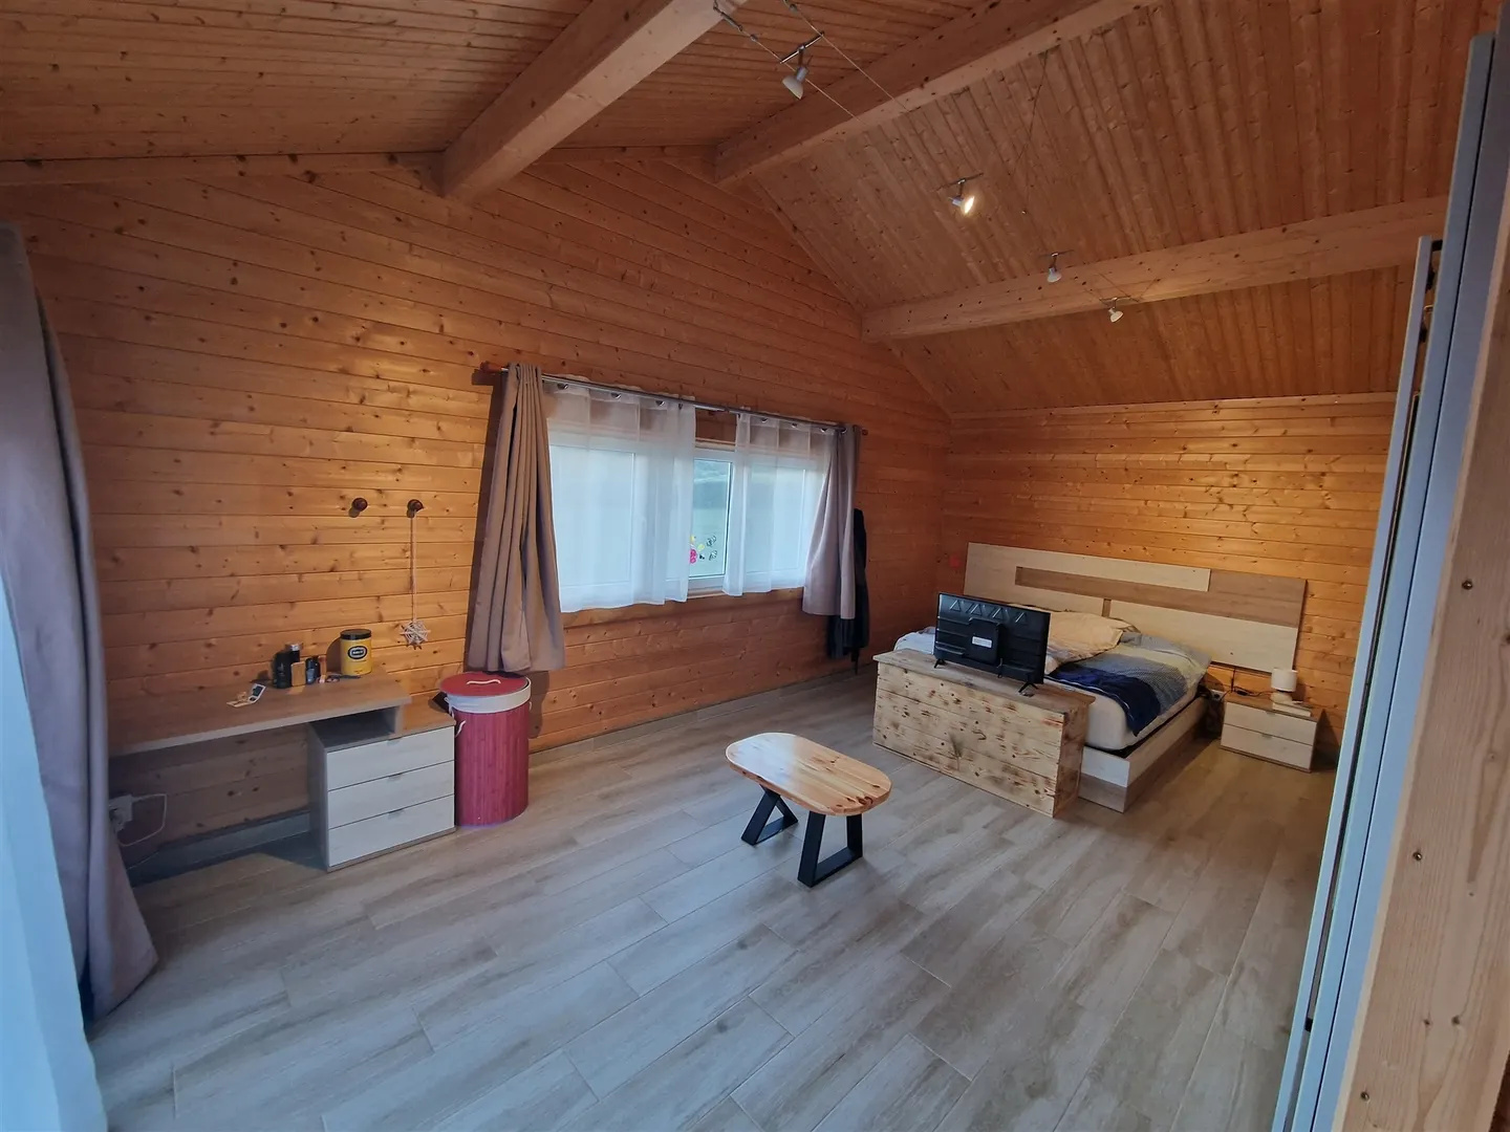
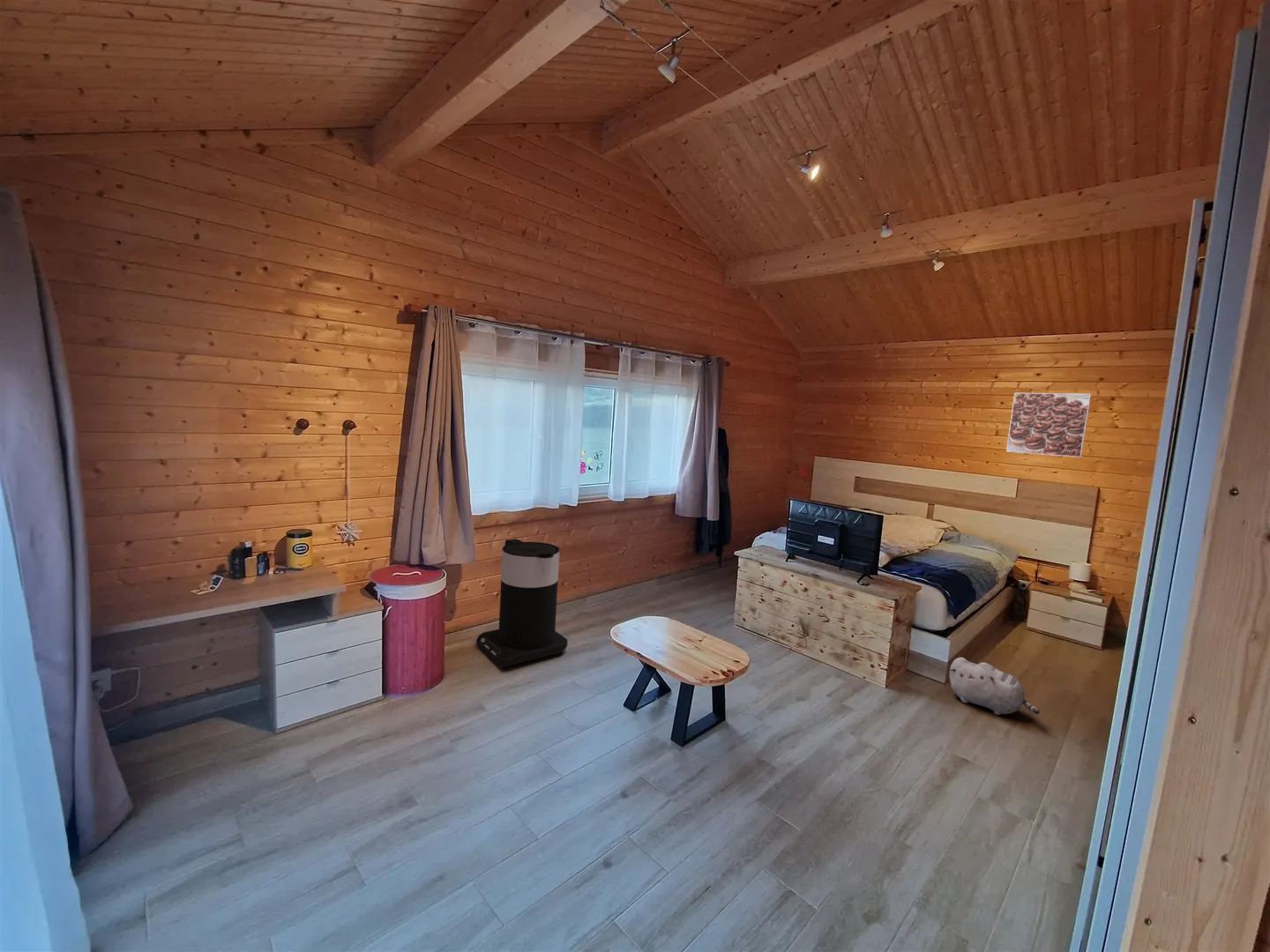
+ trash can [475,538,568,668]
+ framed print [1005,392,1092,458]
+ plush toy [948,657,1041,716]
